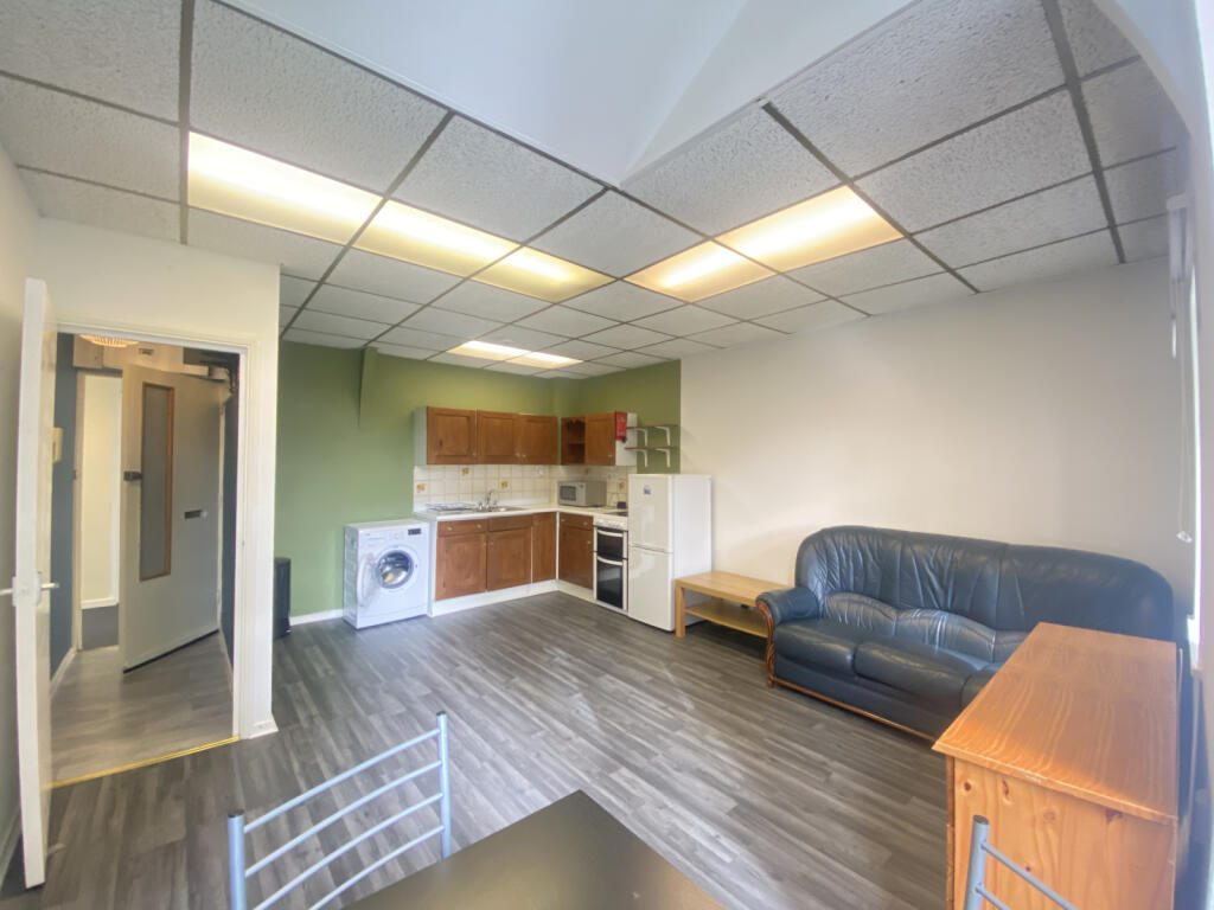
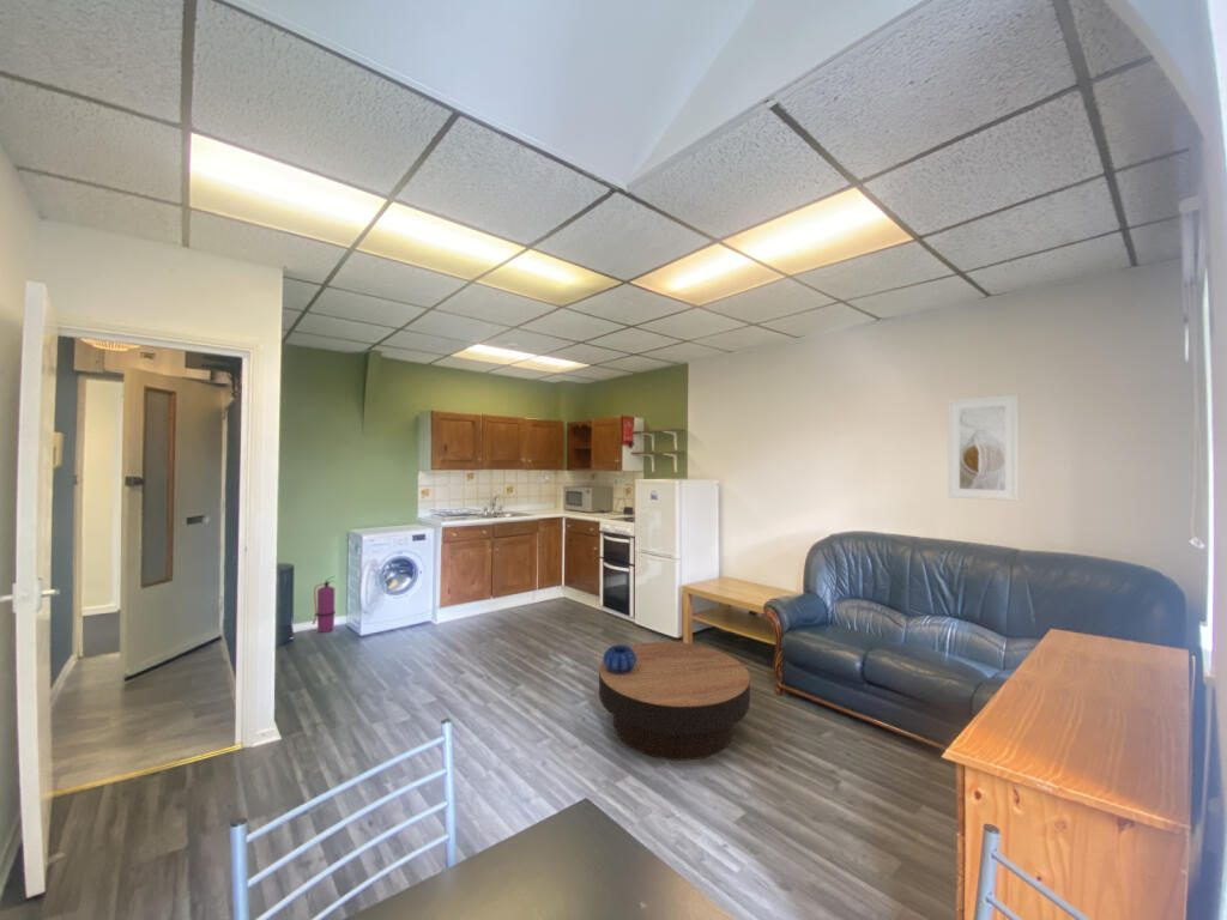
+ fire extinguisher [312,575,337,634]
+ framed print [948,393,1020,502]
+ decorative bowl [602,643,636,673]
+ coffee table [598,641,751,762]
